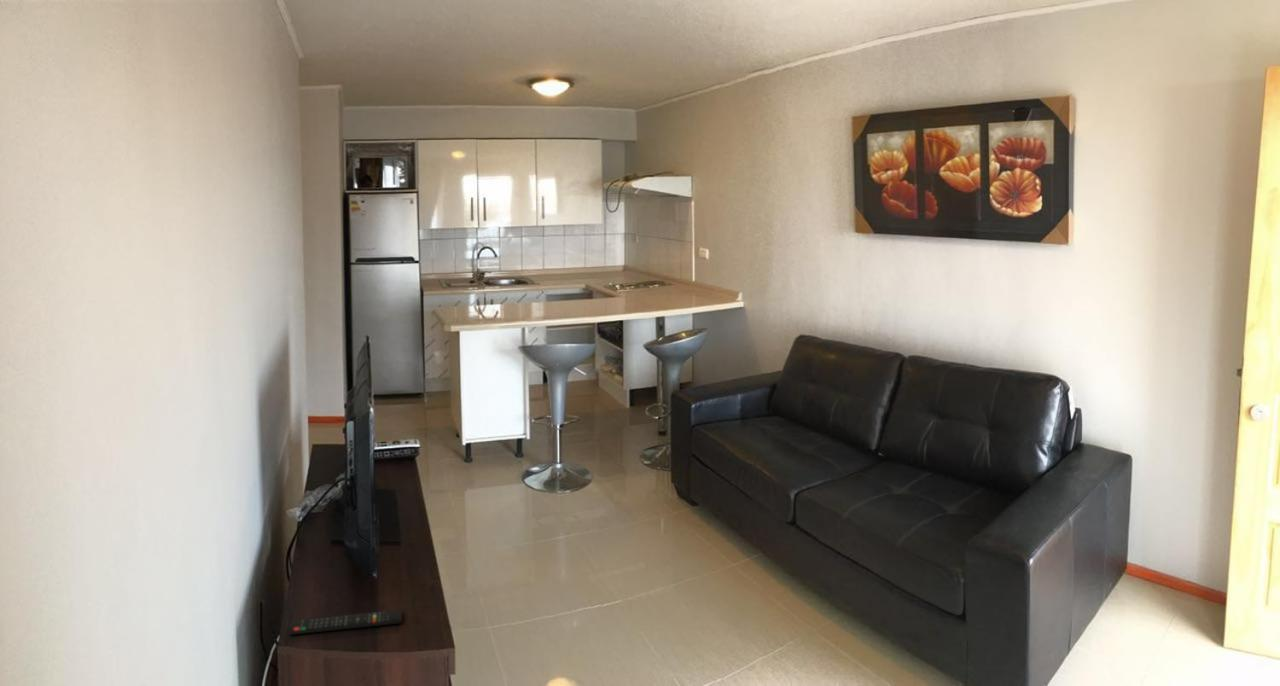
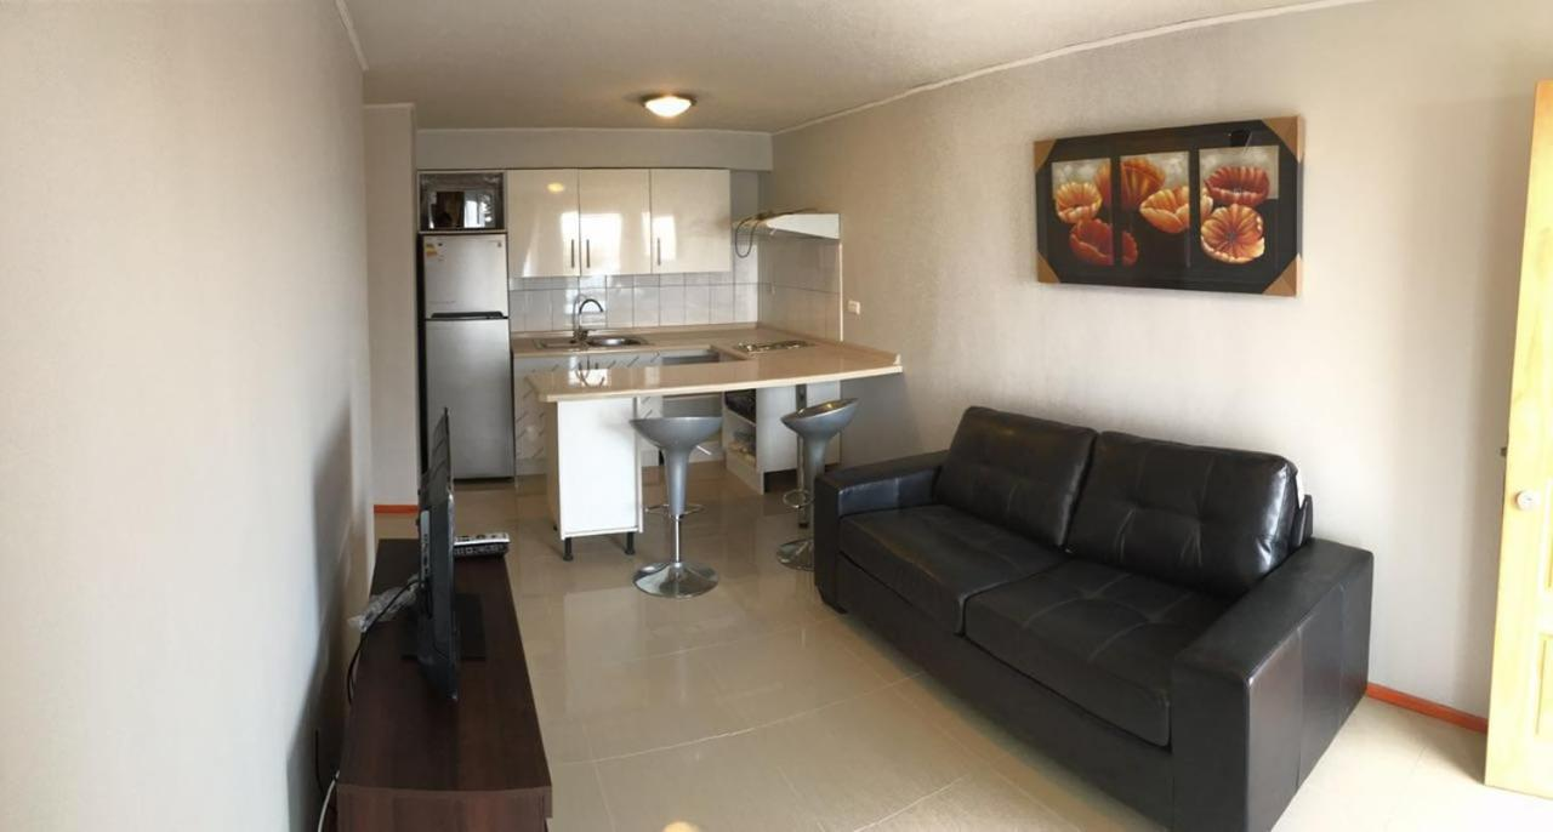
- remote control [288,608,403,636]
